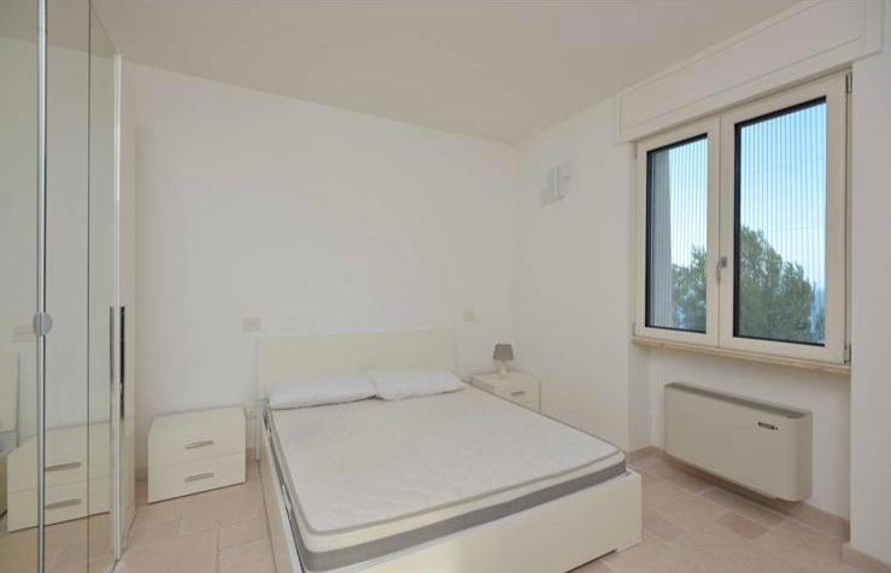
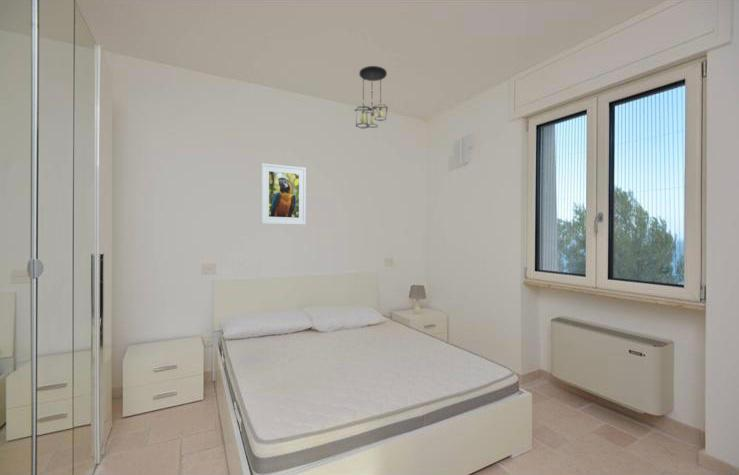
+ ceiling light fixture [354,65,389,130]
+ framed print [260,162,307,226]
